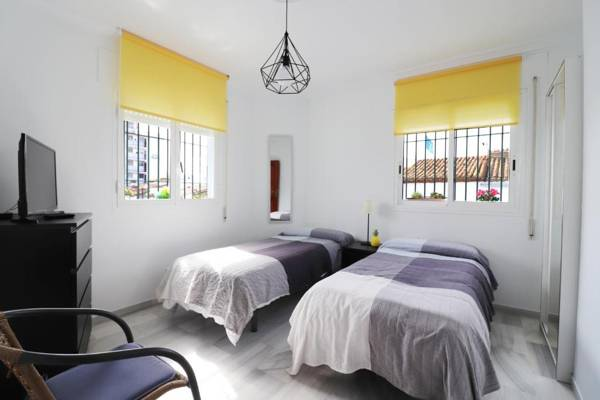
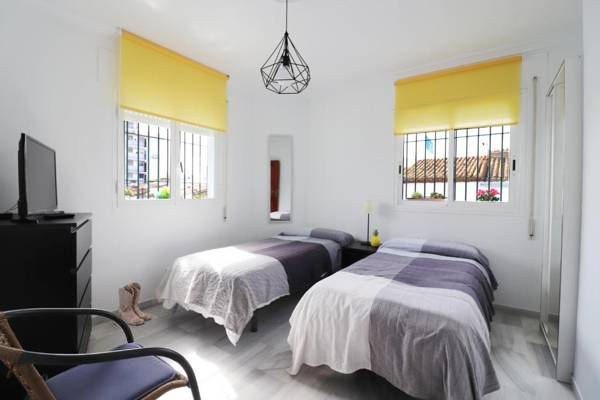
+ boots [117,281,152,326]
